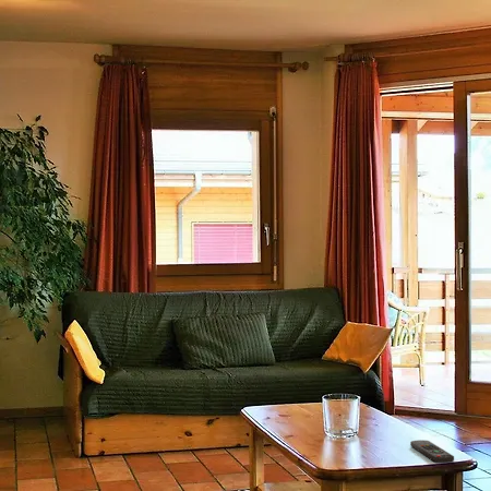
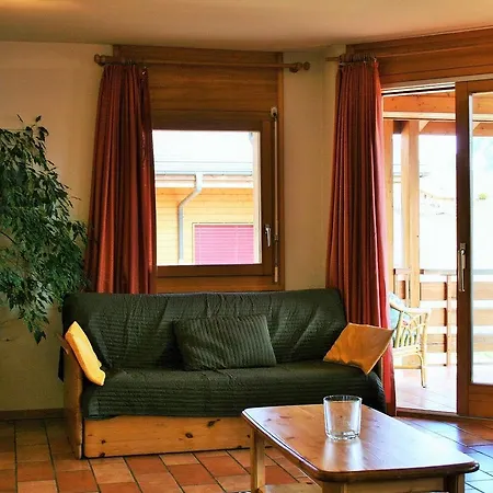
- remote control [409,439,455,464]
